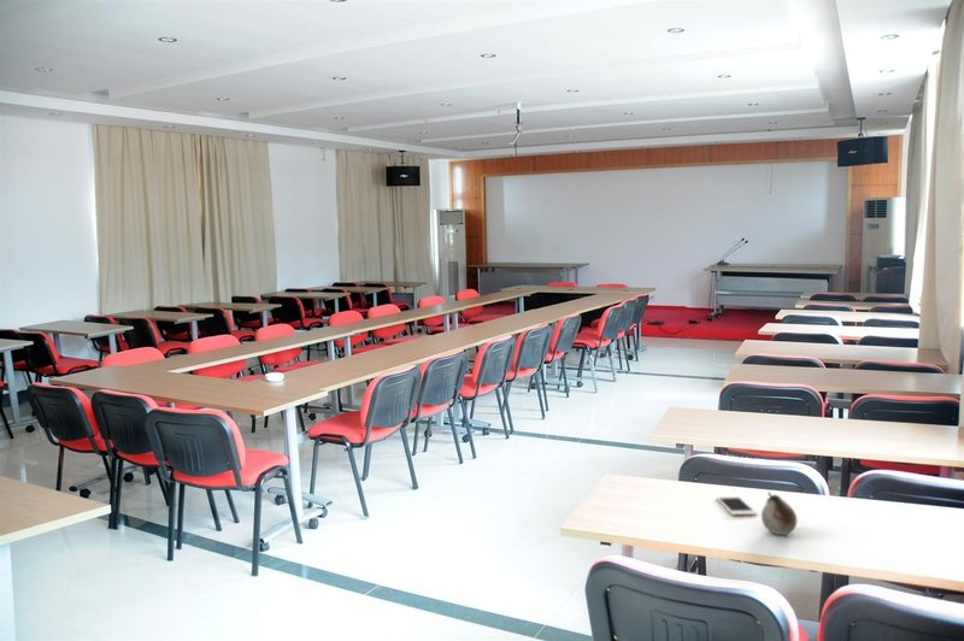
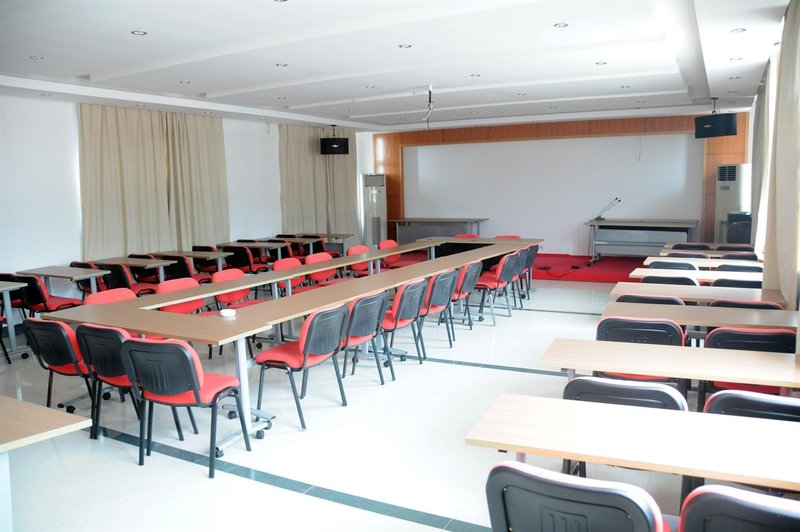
- fruit [760,492,799,536]
- cell phone [715,495,758,517]
